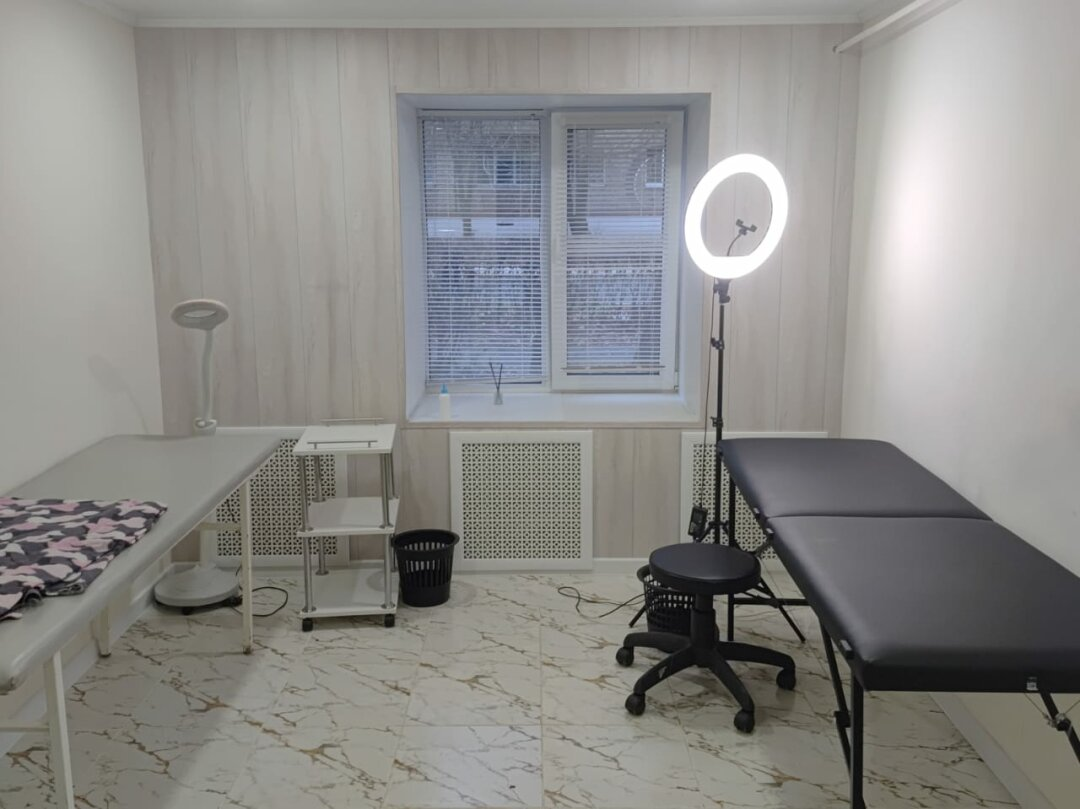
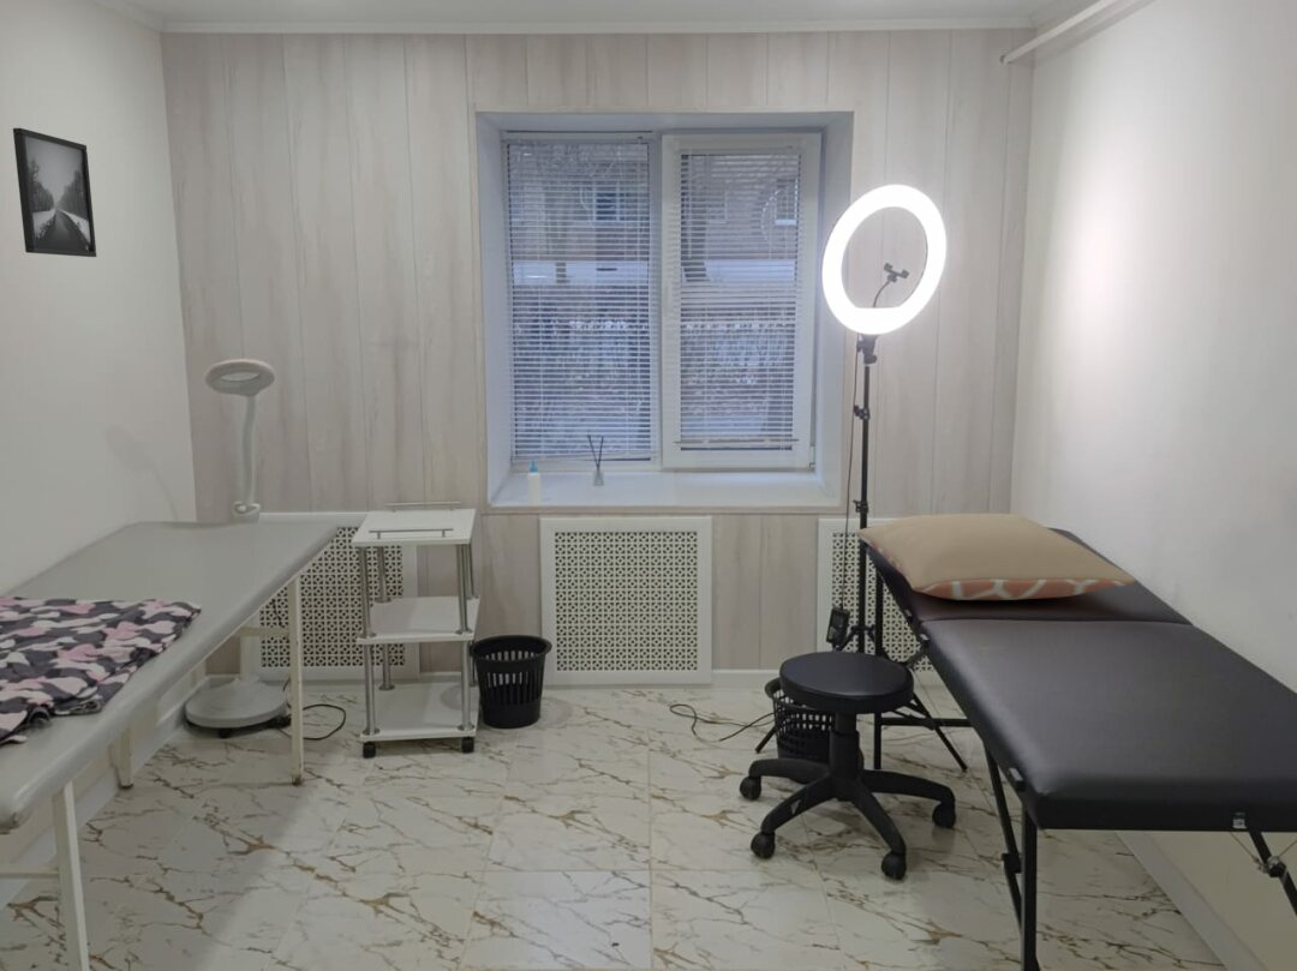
+ pillow [855,513,1136,601]
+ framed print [12,127,97,258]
